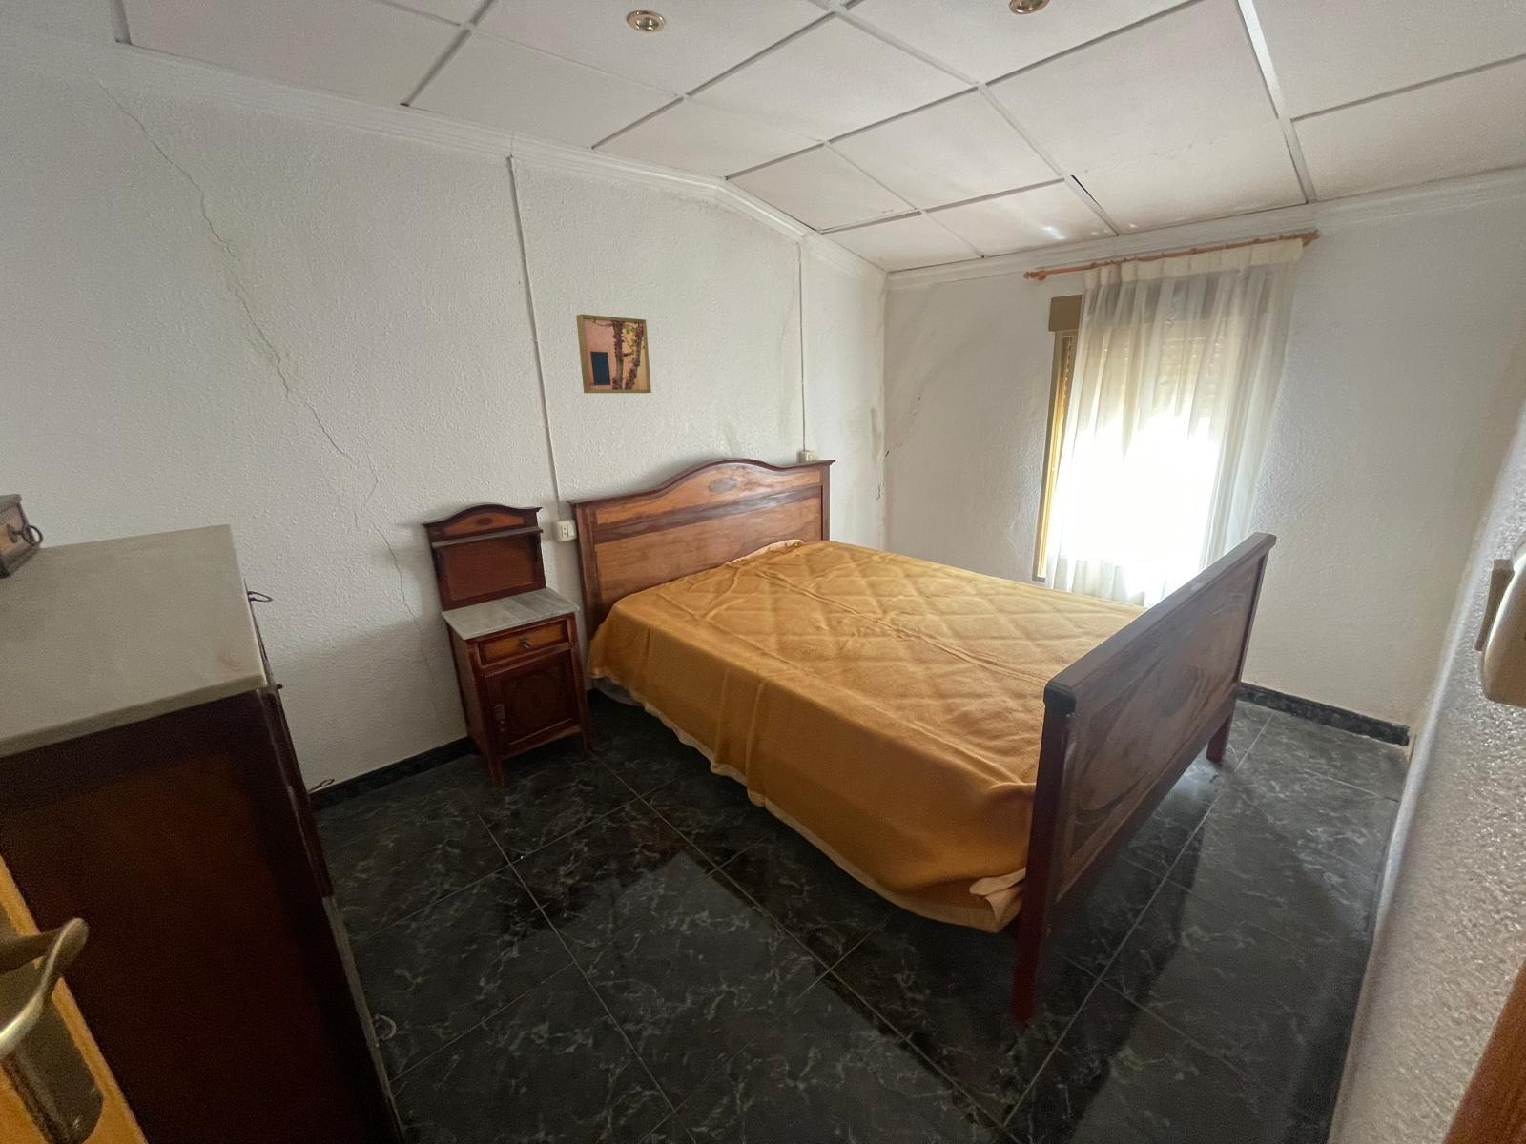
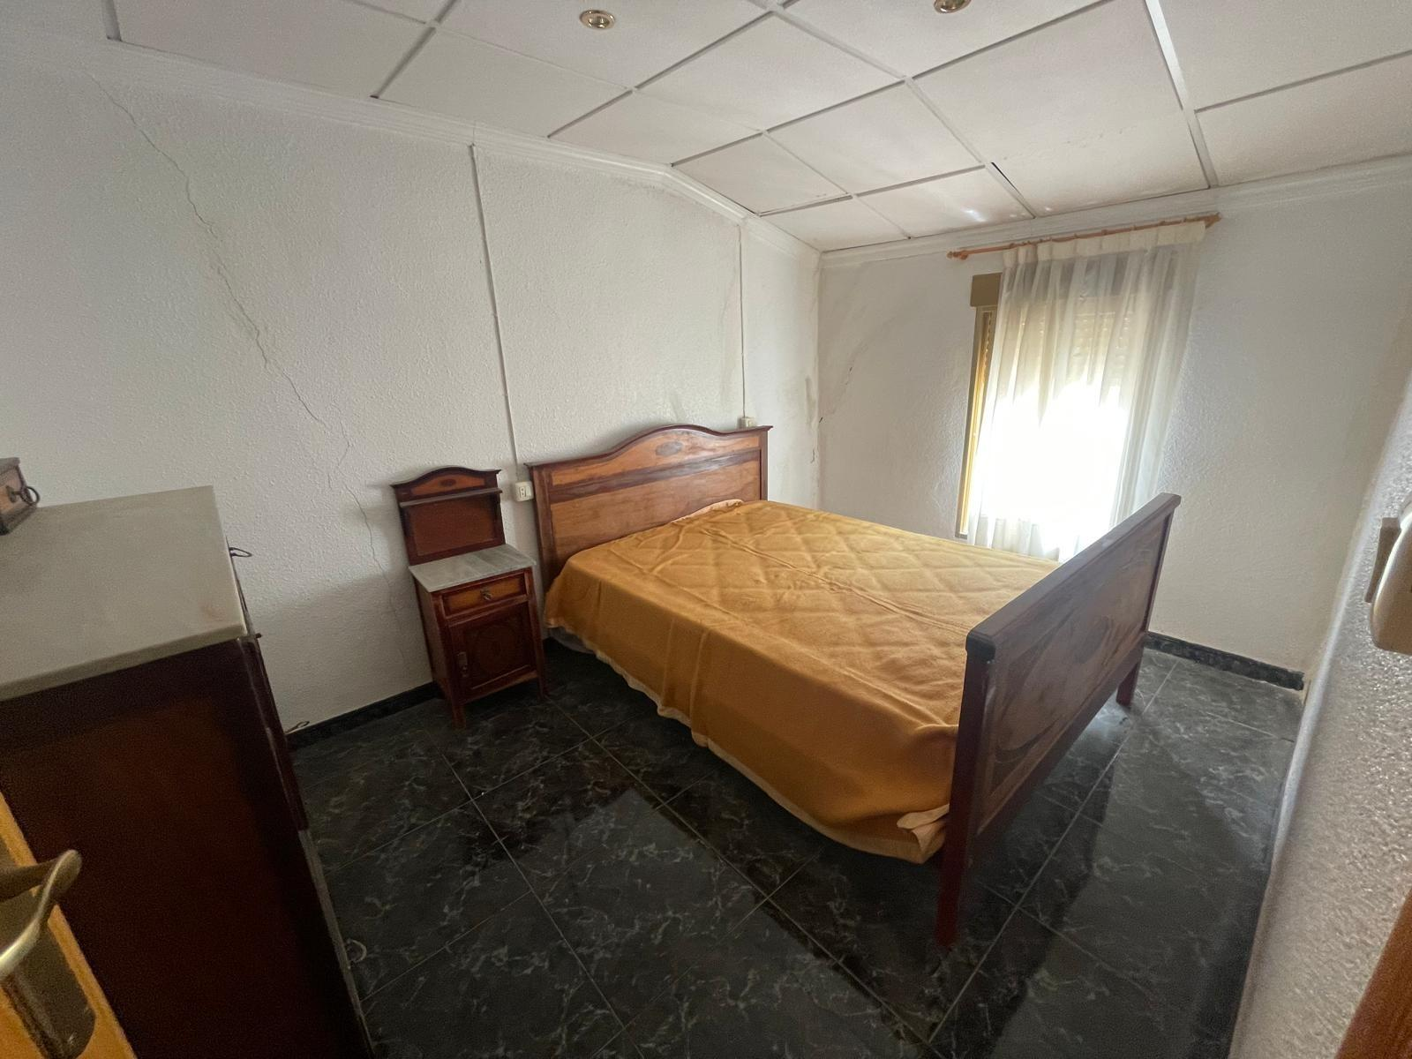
- wall art [576,314,652,394]
